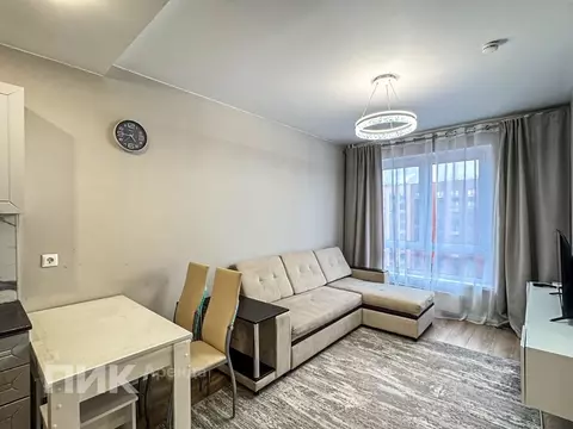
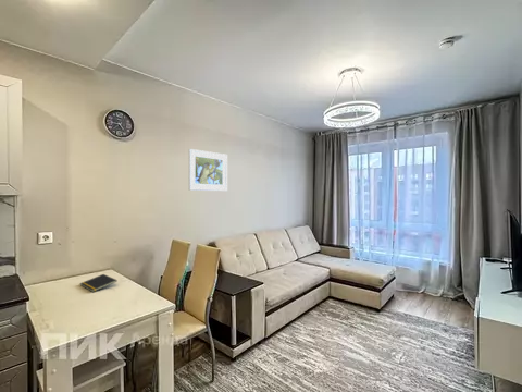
+ notepad [79,273,119,293]
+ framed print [188,148,228,192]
